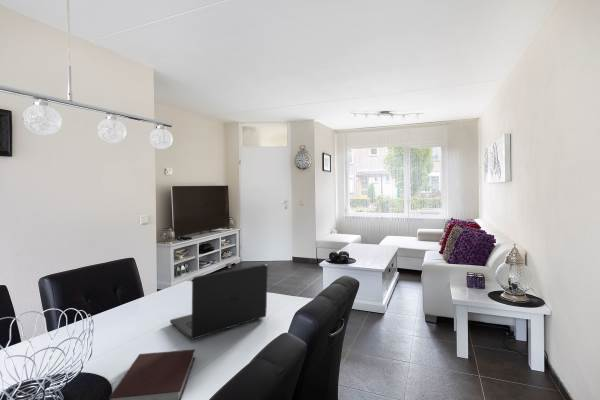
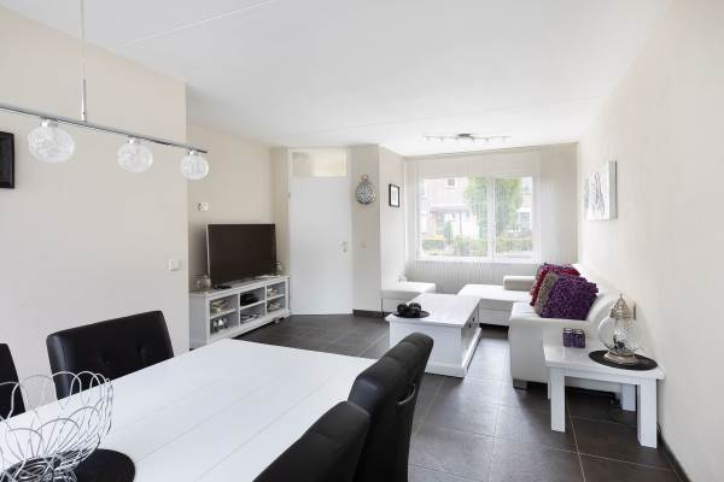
- notebook [107,348,196,400]
- laptop [169,263,269,341]
